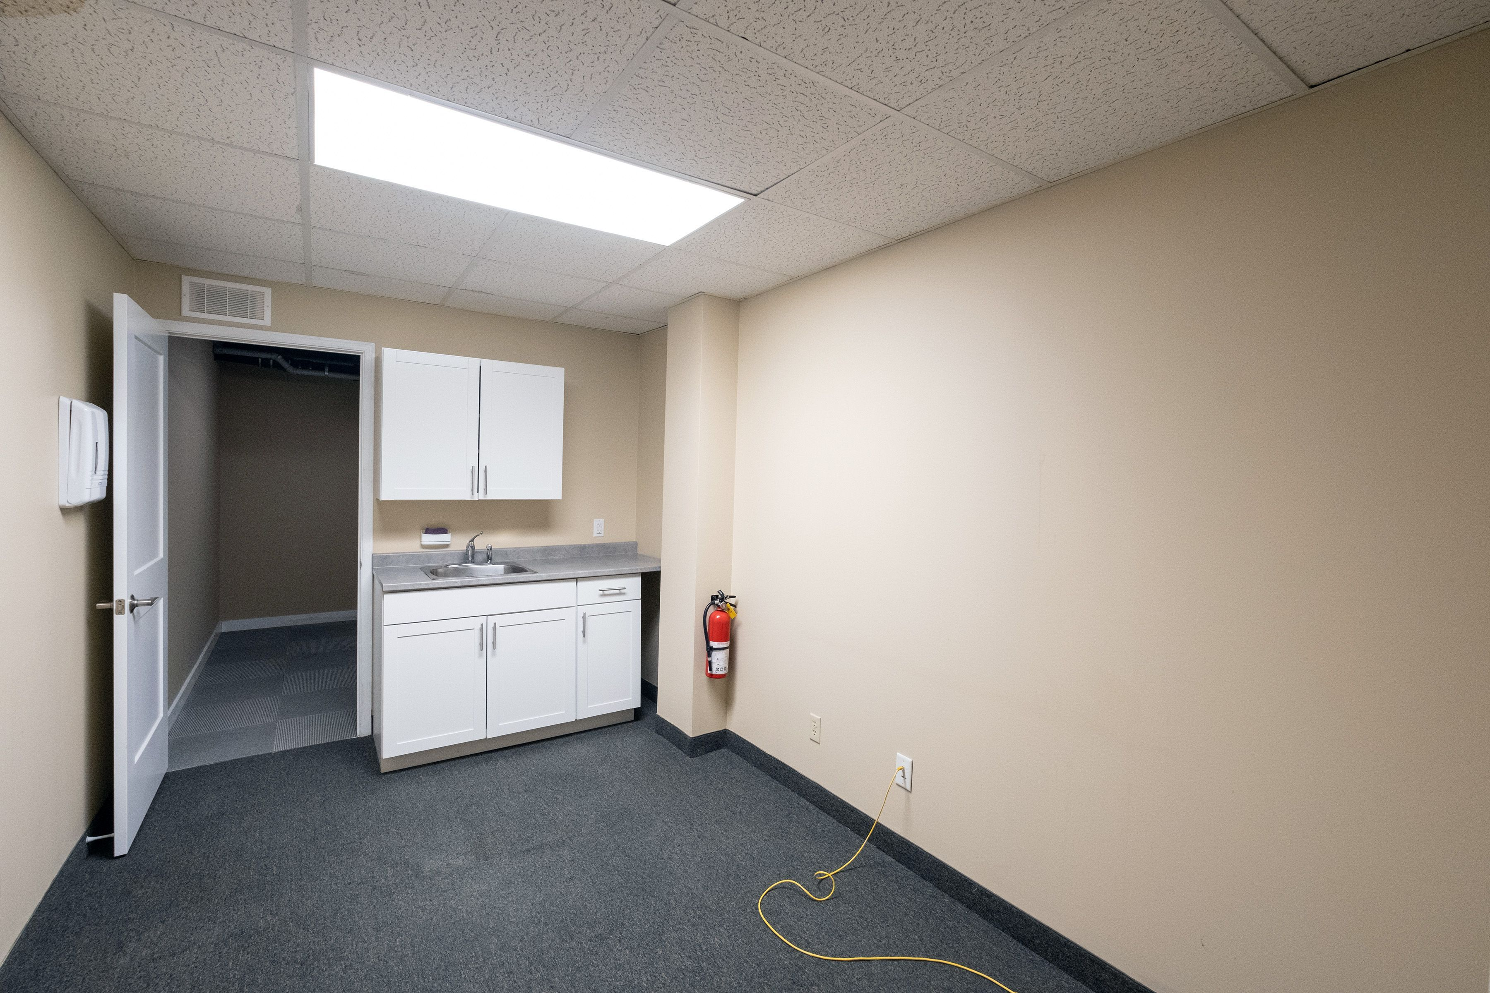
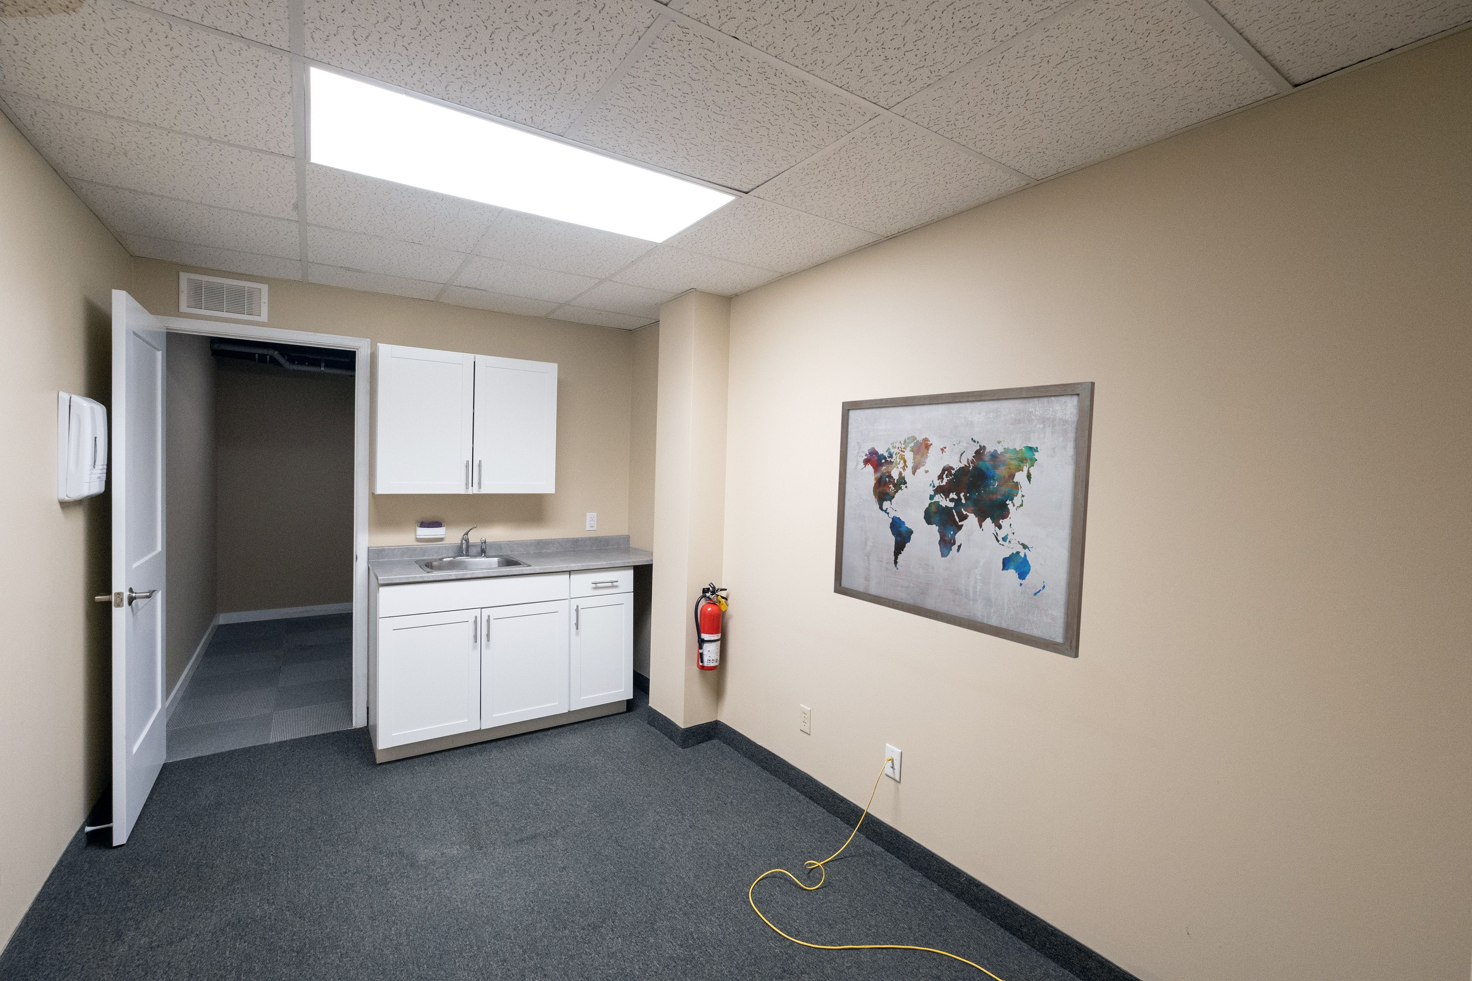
+ wall art [833,381,1095,659]
